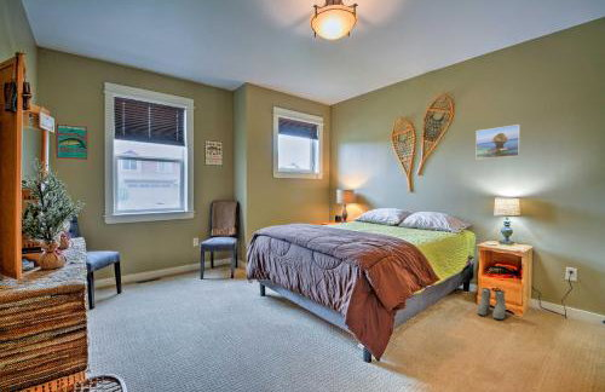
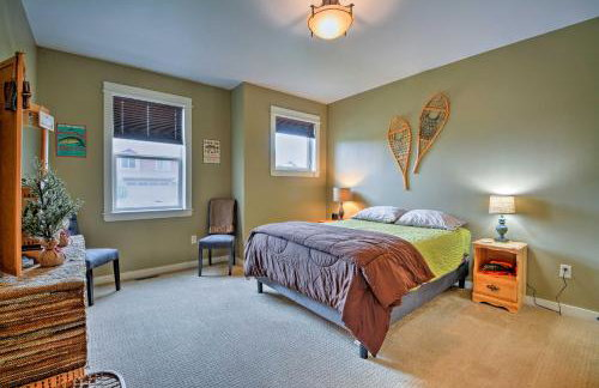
- boots [476,287,507,321]
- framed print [474,123,522,161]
